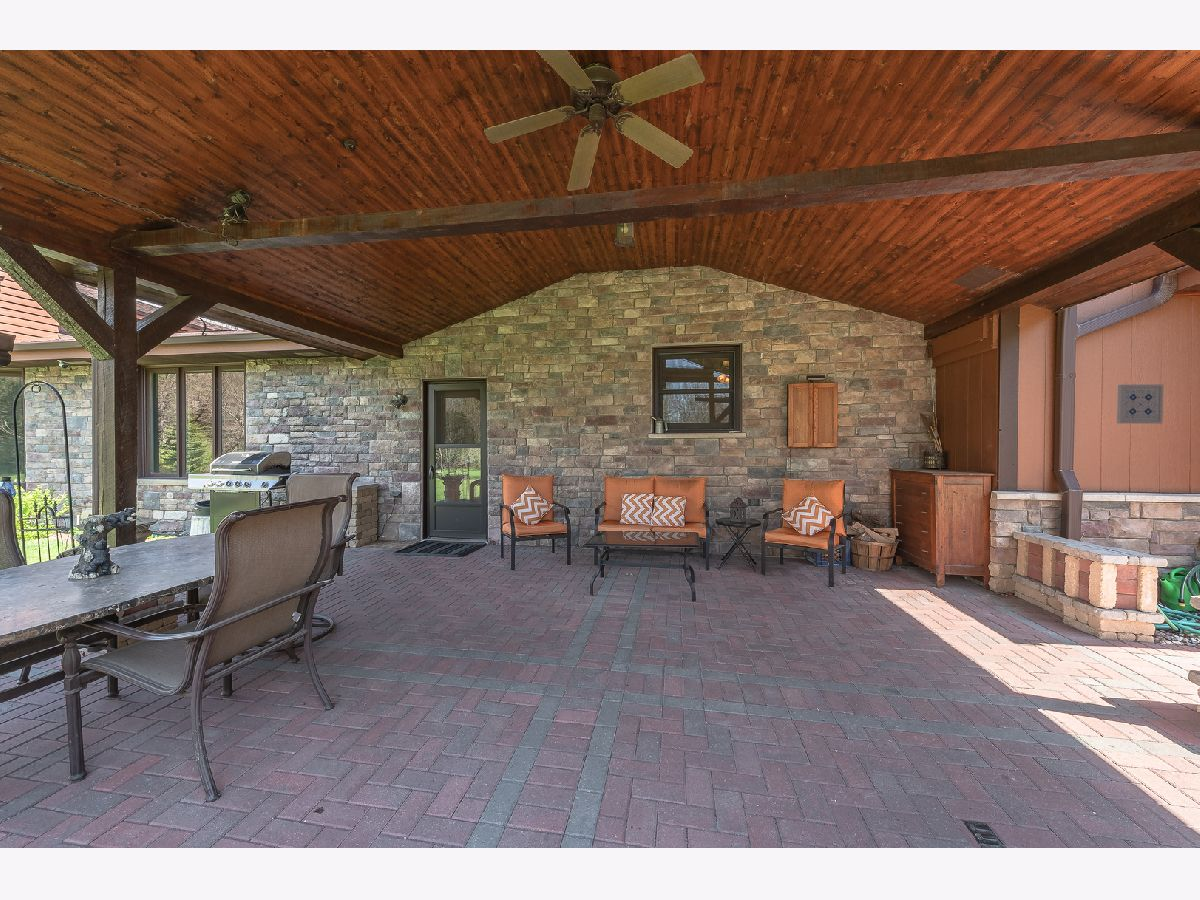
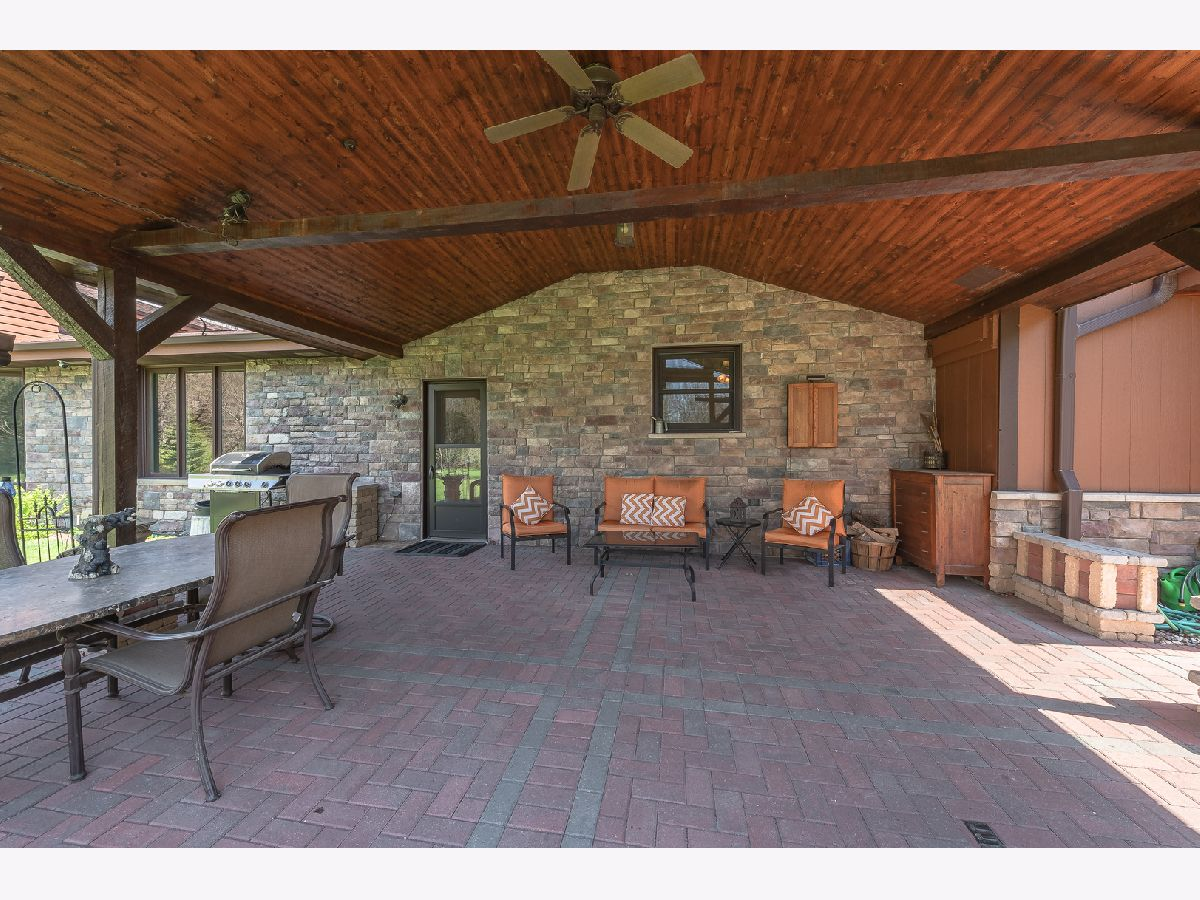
- wall art [1116,383,1164,425]
